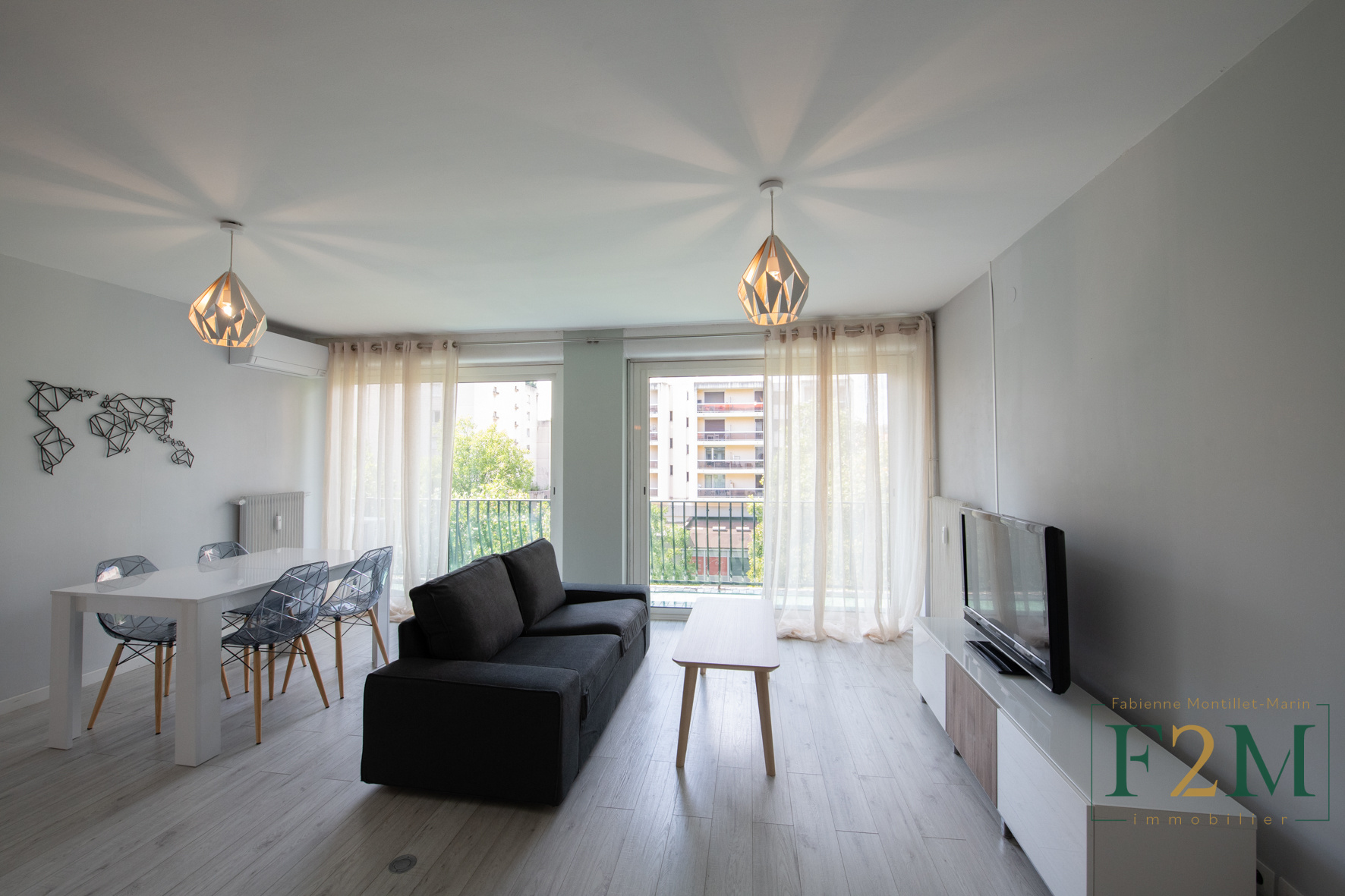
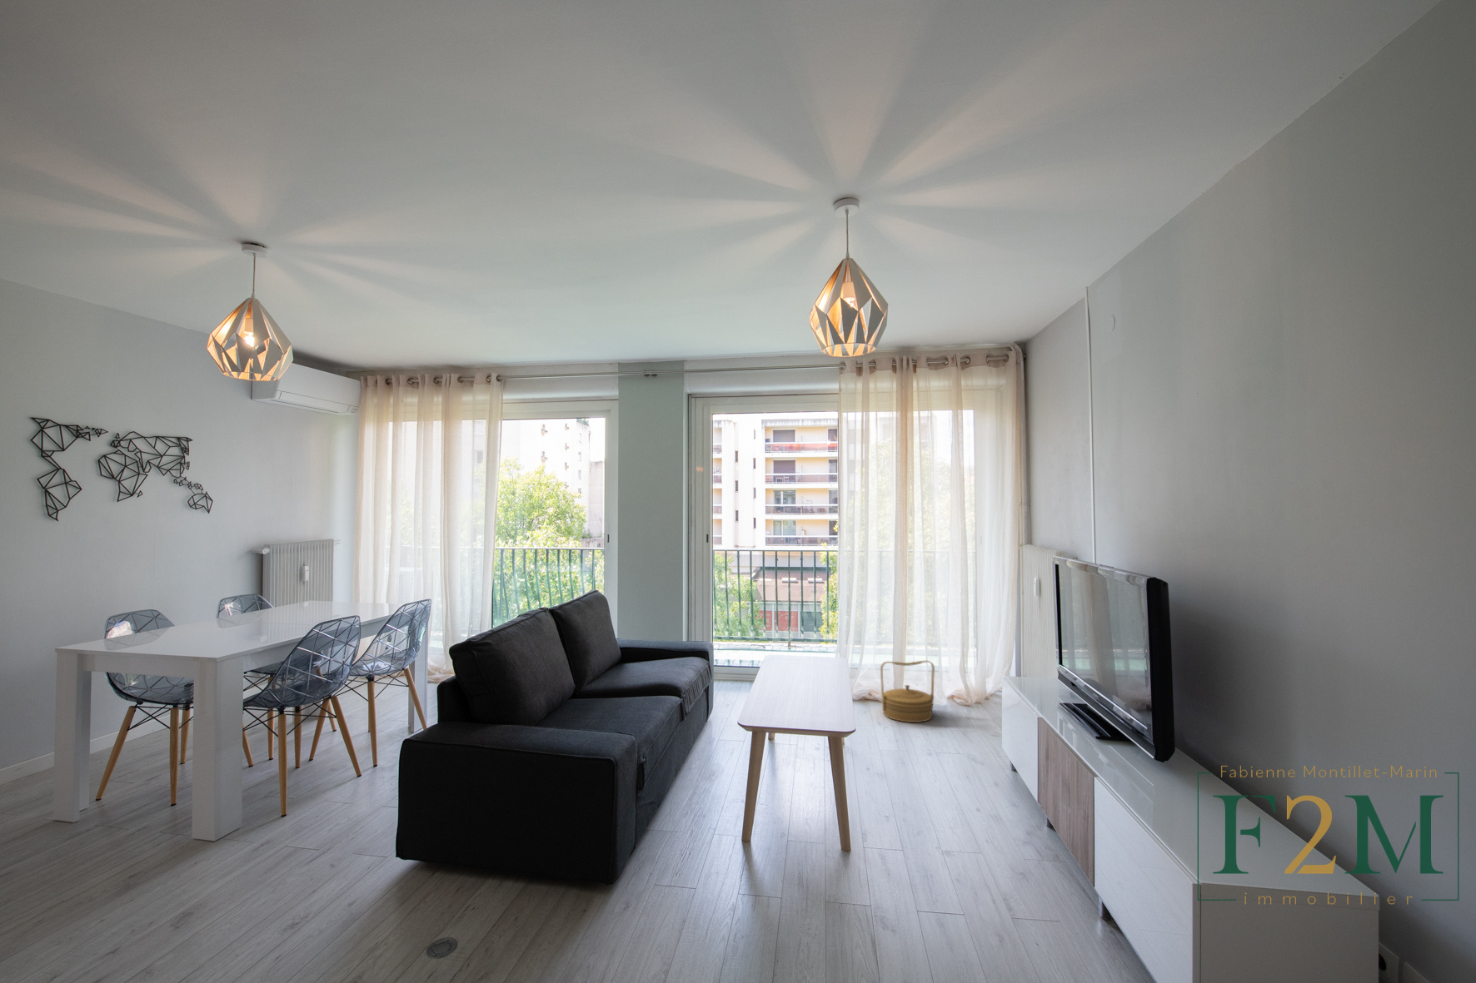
+ basket [880,660,935,723]
